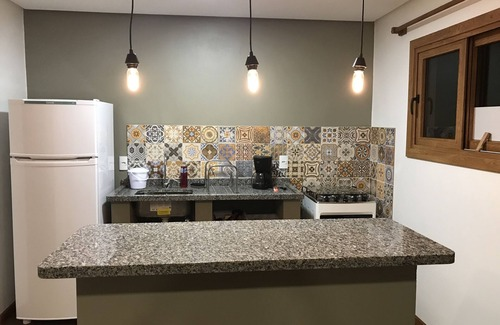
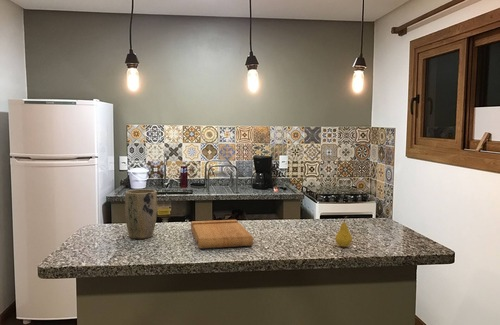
+ fruit [334,215,353,248]
+ plant pot [124,188,158,240]
+ cutting board [190,219,254,249]
